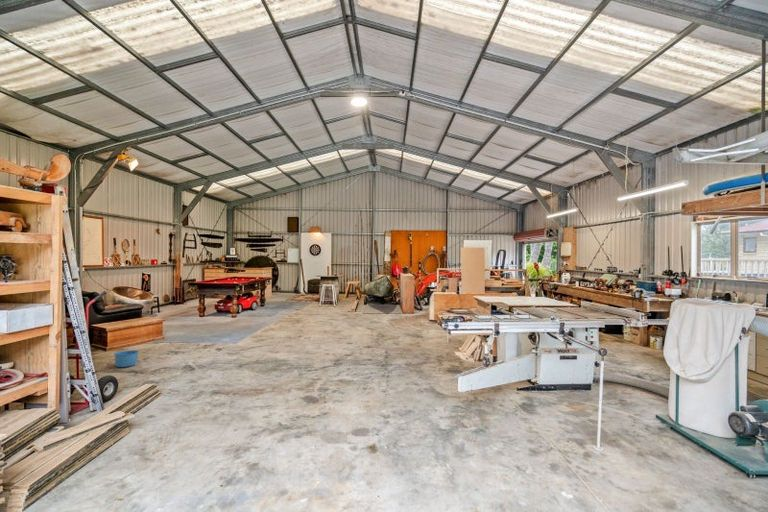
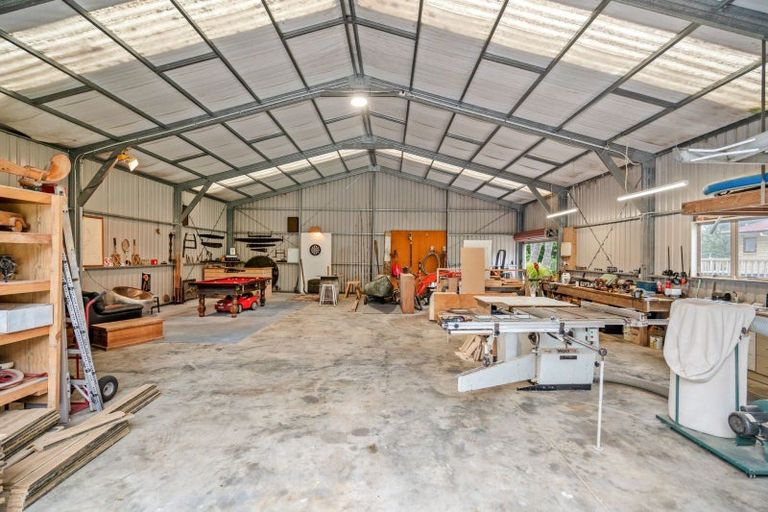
- bowl [113,349,140,368]
